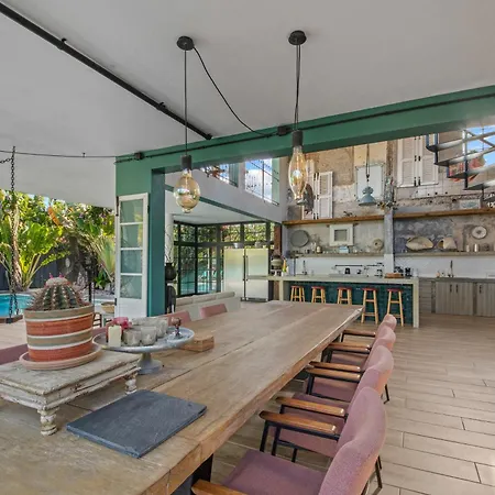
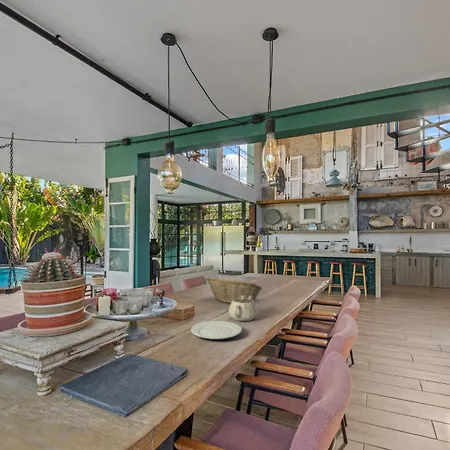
+ fruit basket [205,276,263,304]
+ teapot [228,296,258,322]
+ chinaware [190,320,243,340]
